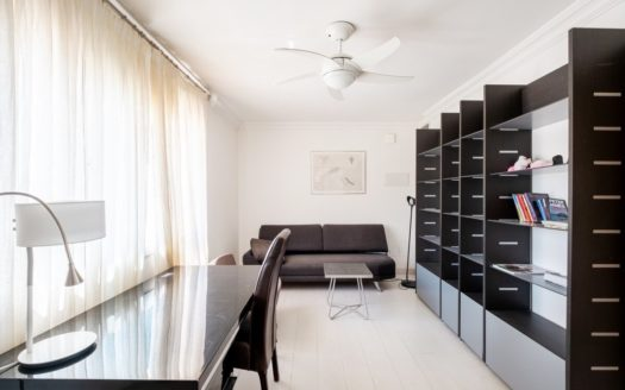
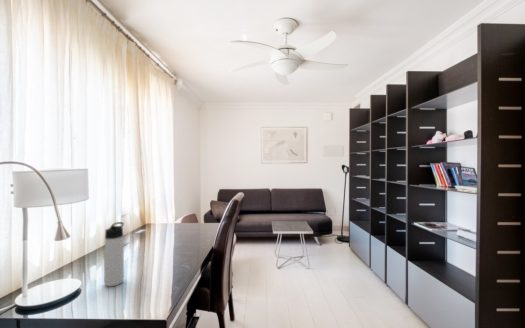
+ thermos bottle [103,221,125,288]
